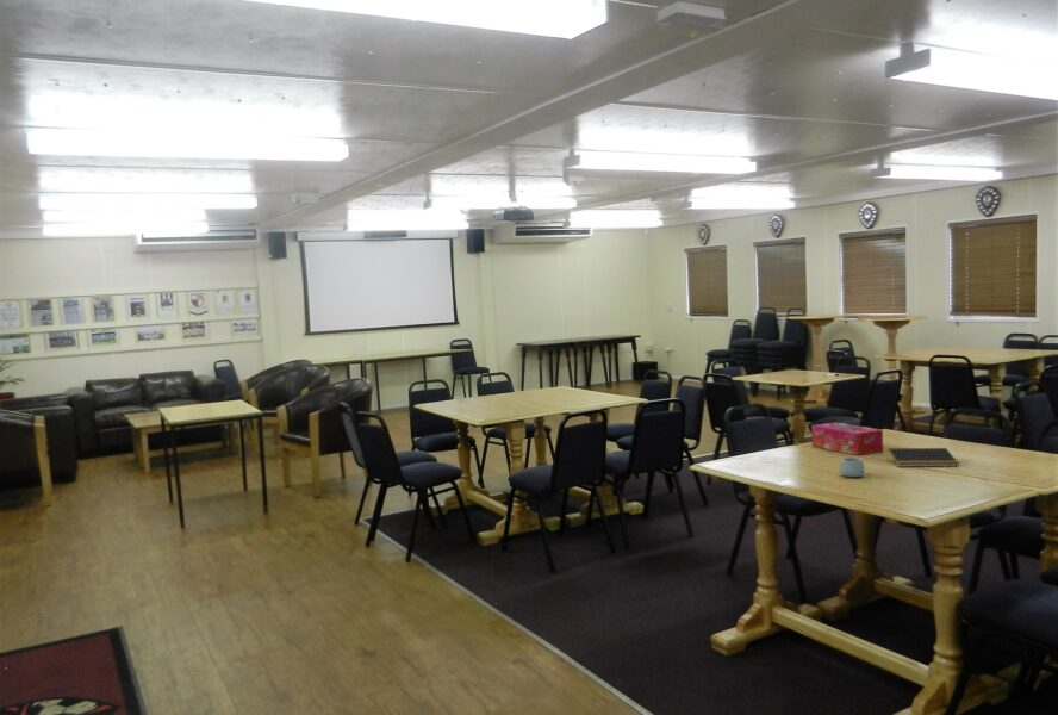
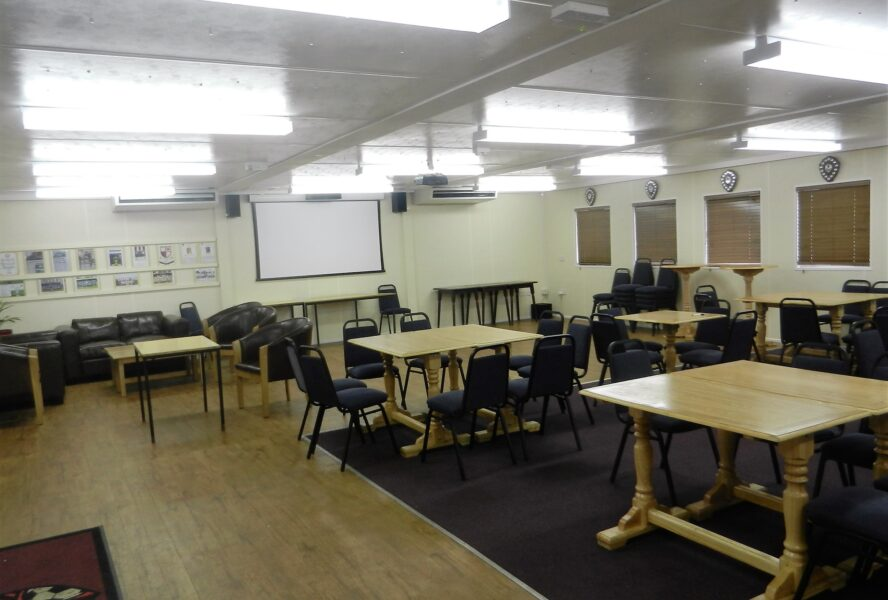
- notepad [886,447,959,468]
- mug [839,456,865,478]
- tissue box [810,421,884,456]
